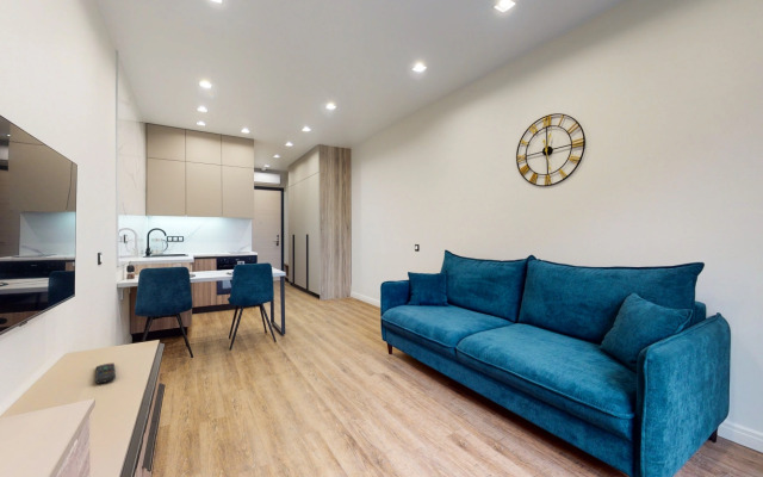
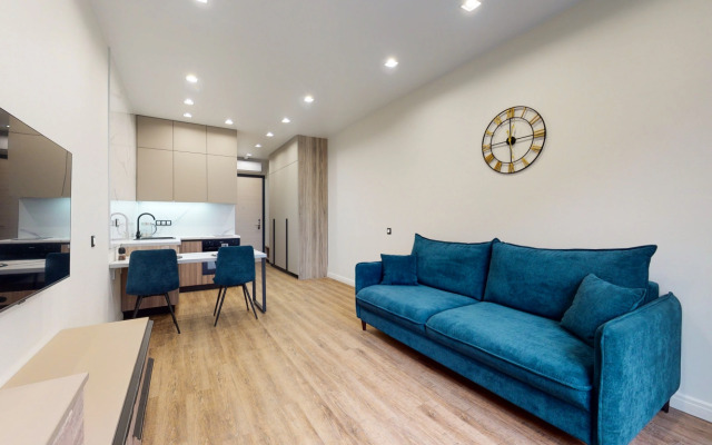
- remote control [94,361,117,384]
